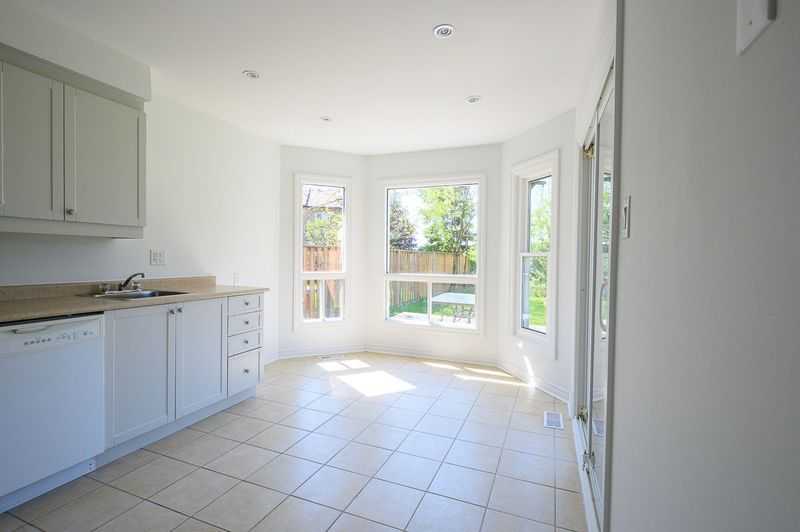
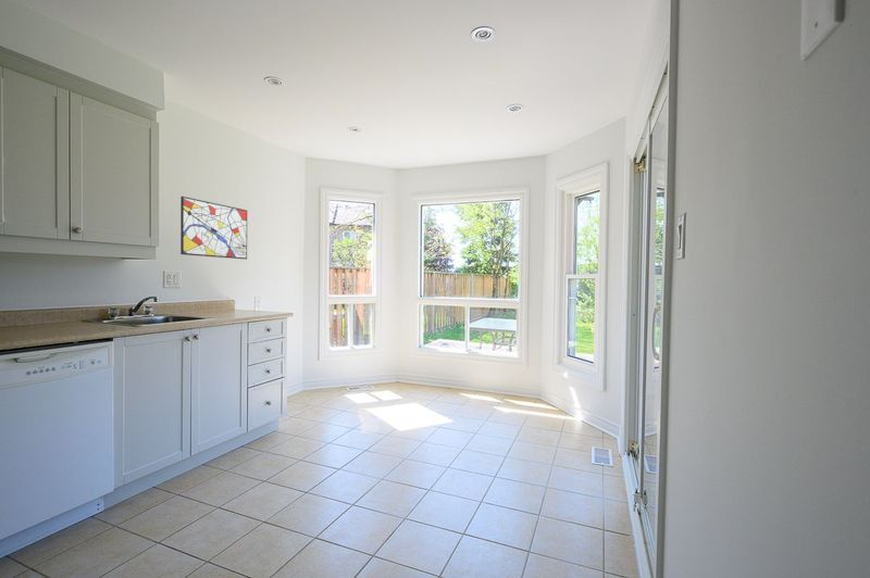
+ wall art [179,196,248,261]
